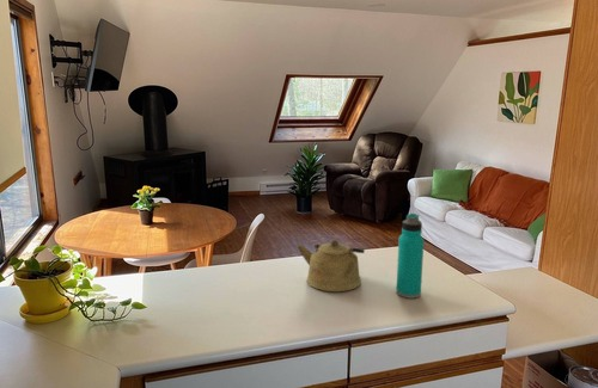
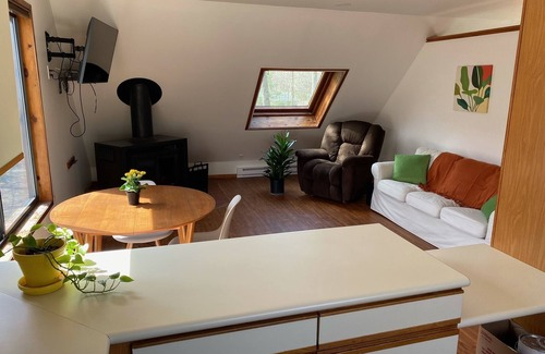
- kettle [295,239,366,292]
- water bottle [395,213,425,300]
